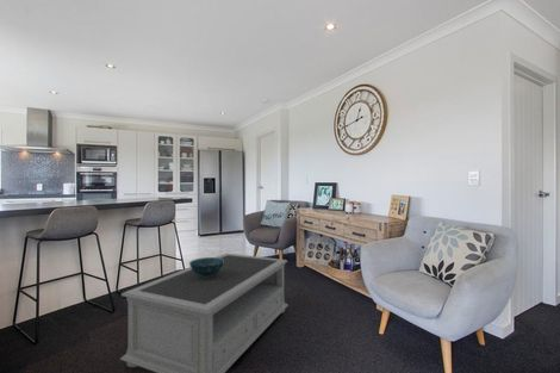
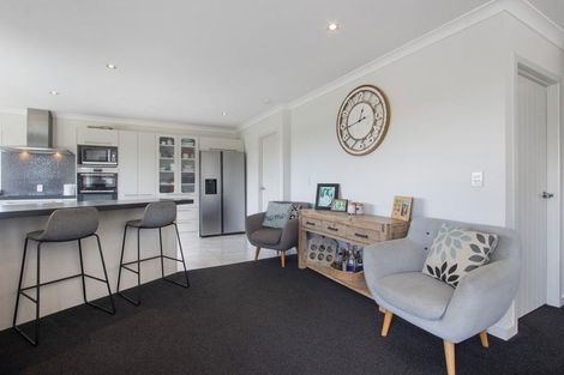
- decorative bowl [188,256,224,278]
- coffee table [119,253,290,373]
